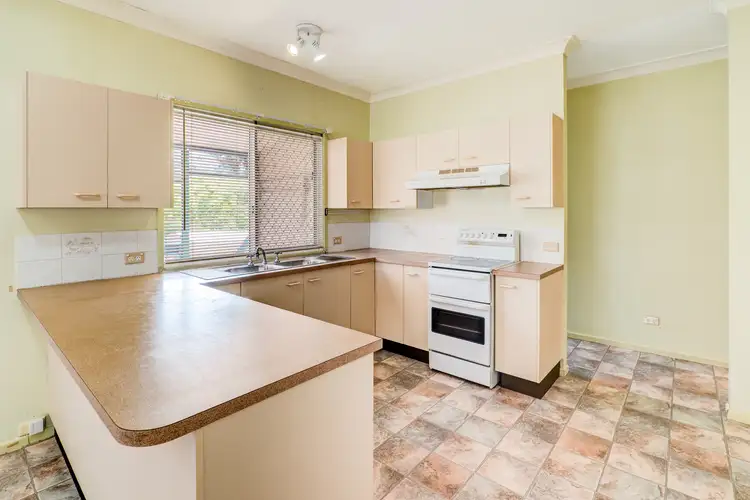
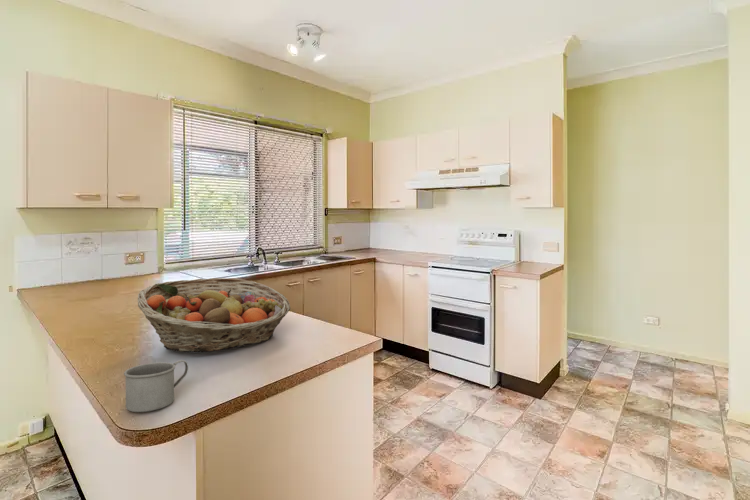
+ fruit basket [137,277,291,354]
+ mug [123,359,189,413]
